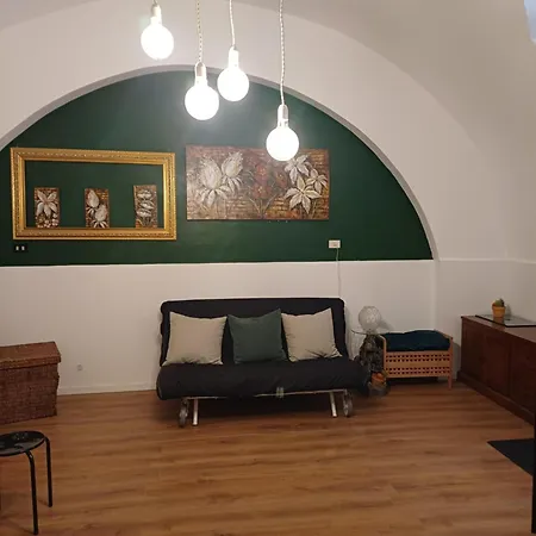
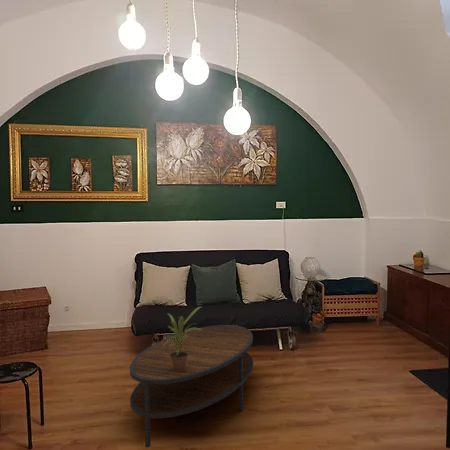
+ coffee table [129,324,254,449]
+ potted plant [163,306,202,371]
